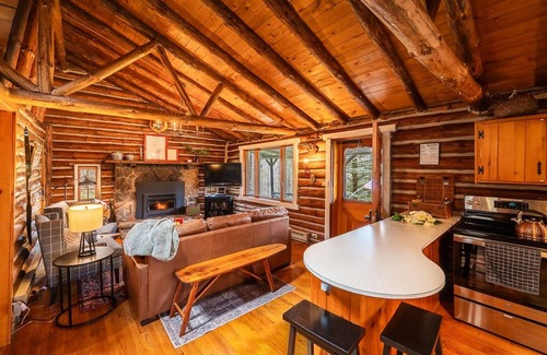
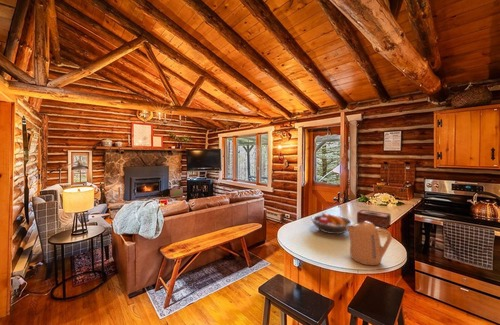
+ kettle [347,221,393,266]
+ tissue box [356,209,392,229]
+ fruit bowl [310,212,355,235]
